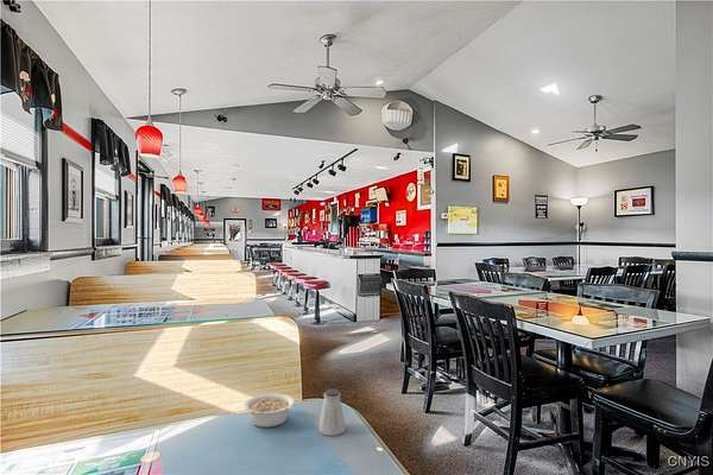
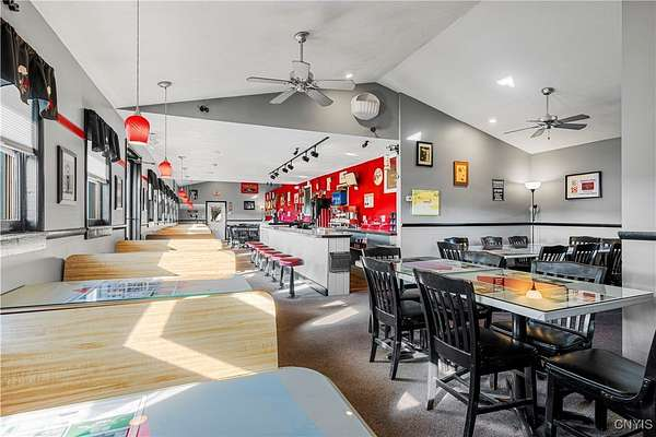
- saltshaker [317,387,347,437]
- legume [242,393,297,429]
